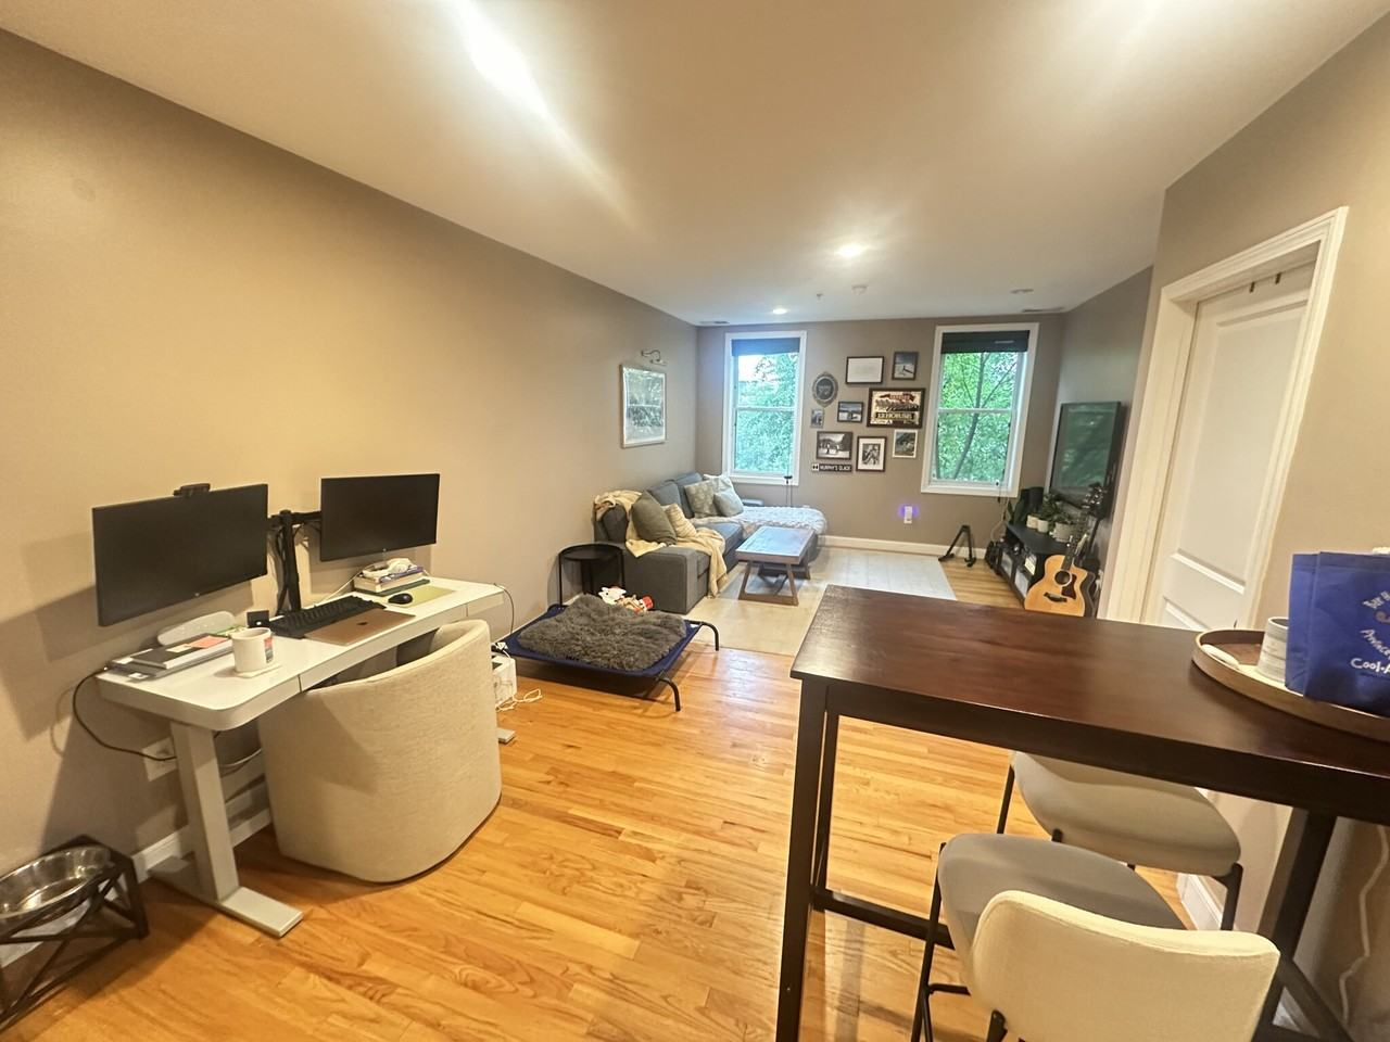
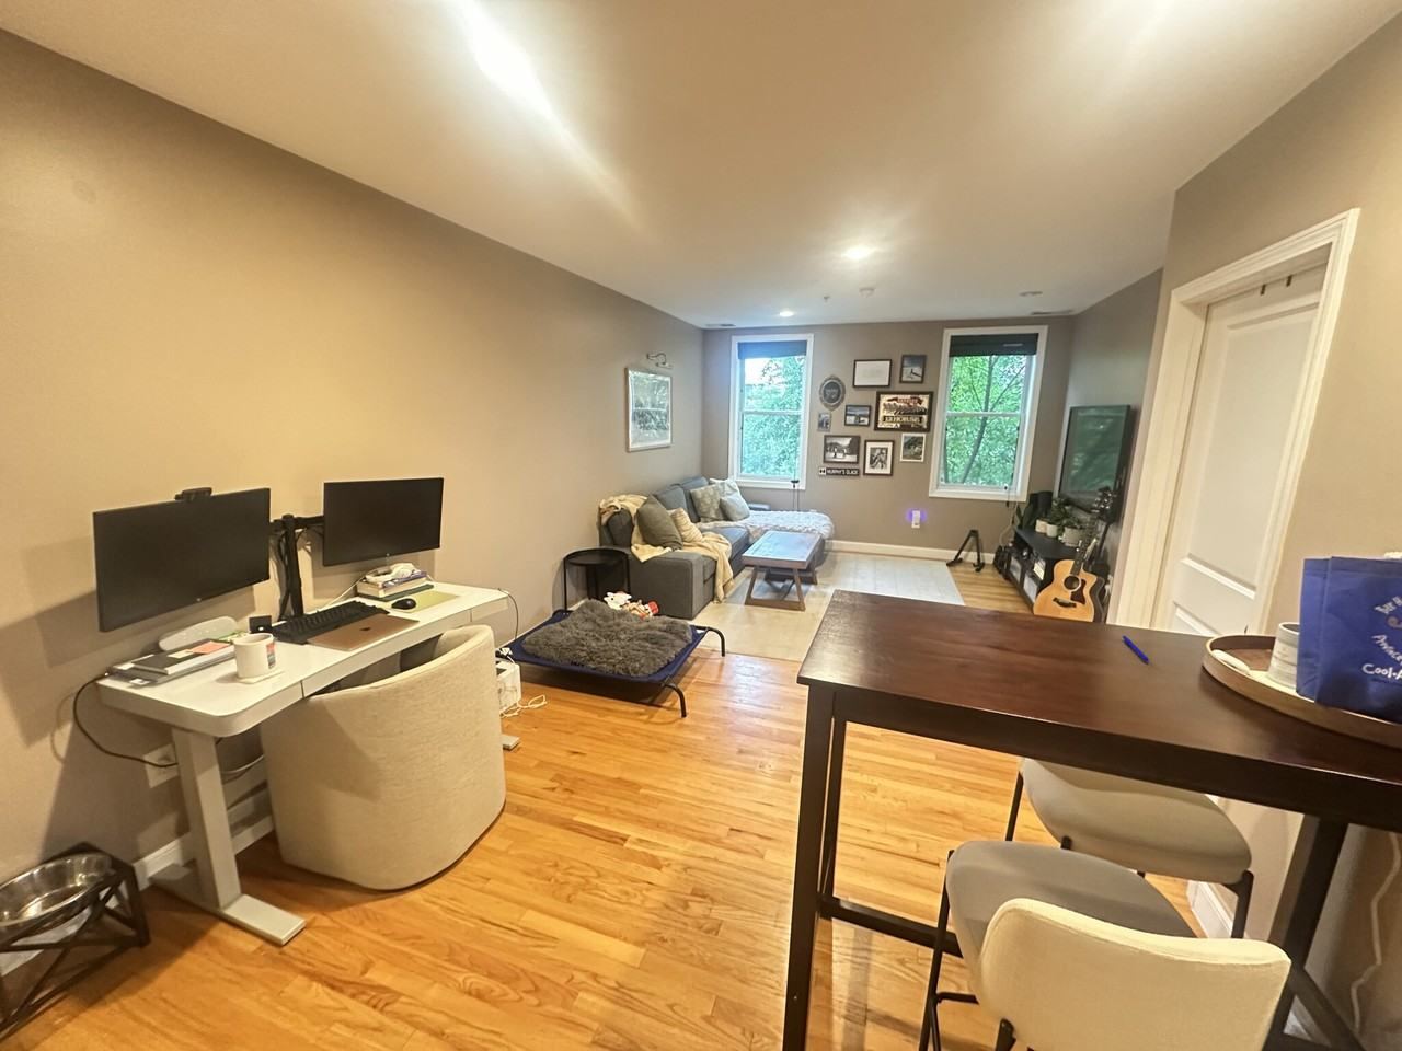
+ pen [1122,635,1150,662]
